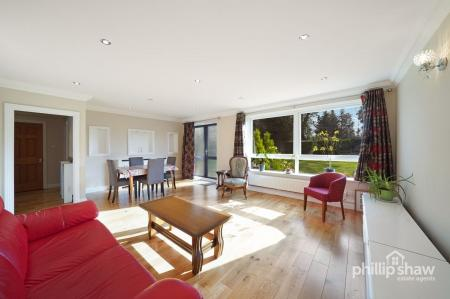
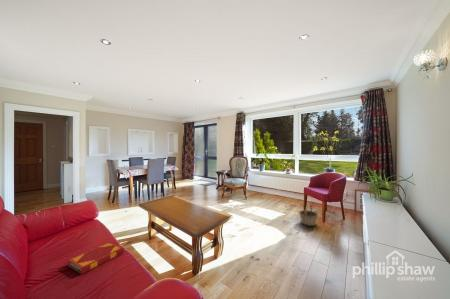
+ hardback book [67,241,125,275]
+ basket [298,203,319,227]
